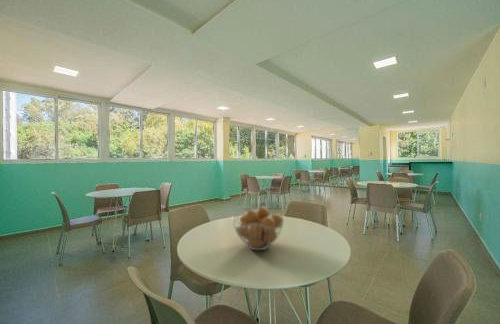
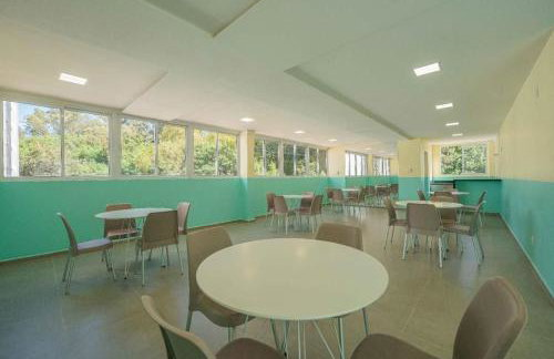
- fruit basket [231,205,285,251]
